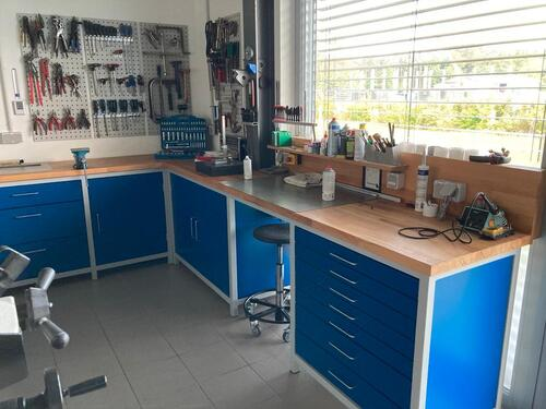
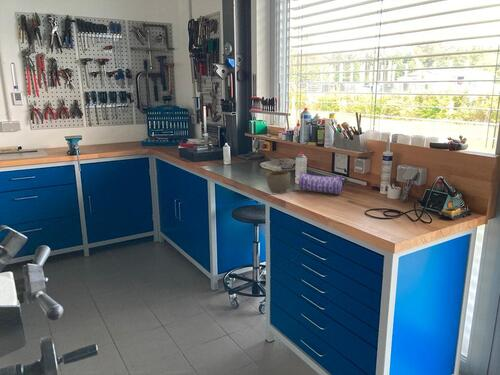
+ pencil case [298,171,345,195]
+ cup [265,167,292,194]
